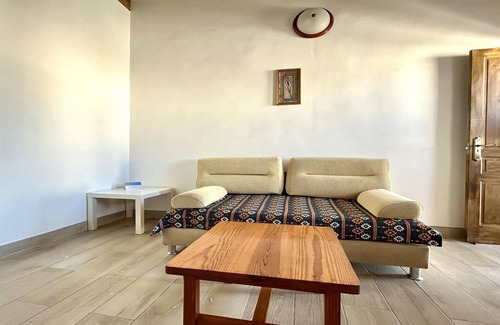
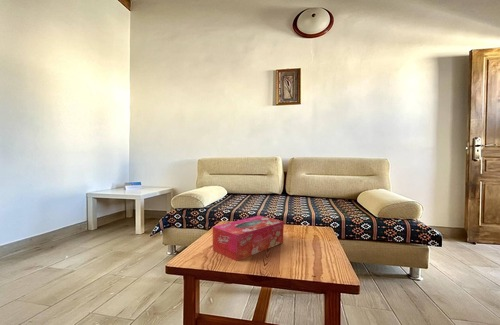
+ tissue box [212,215,284,262]
